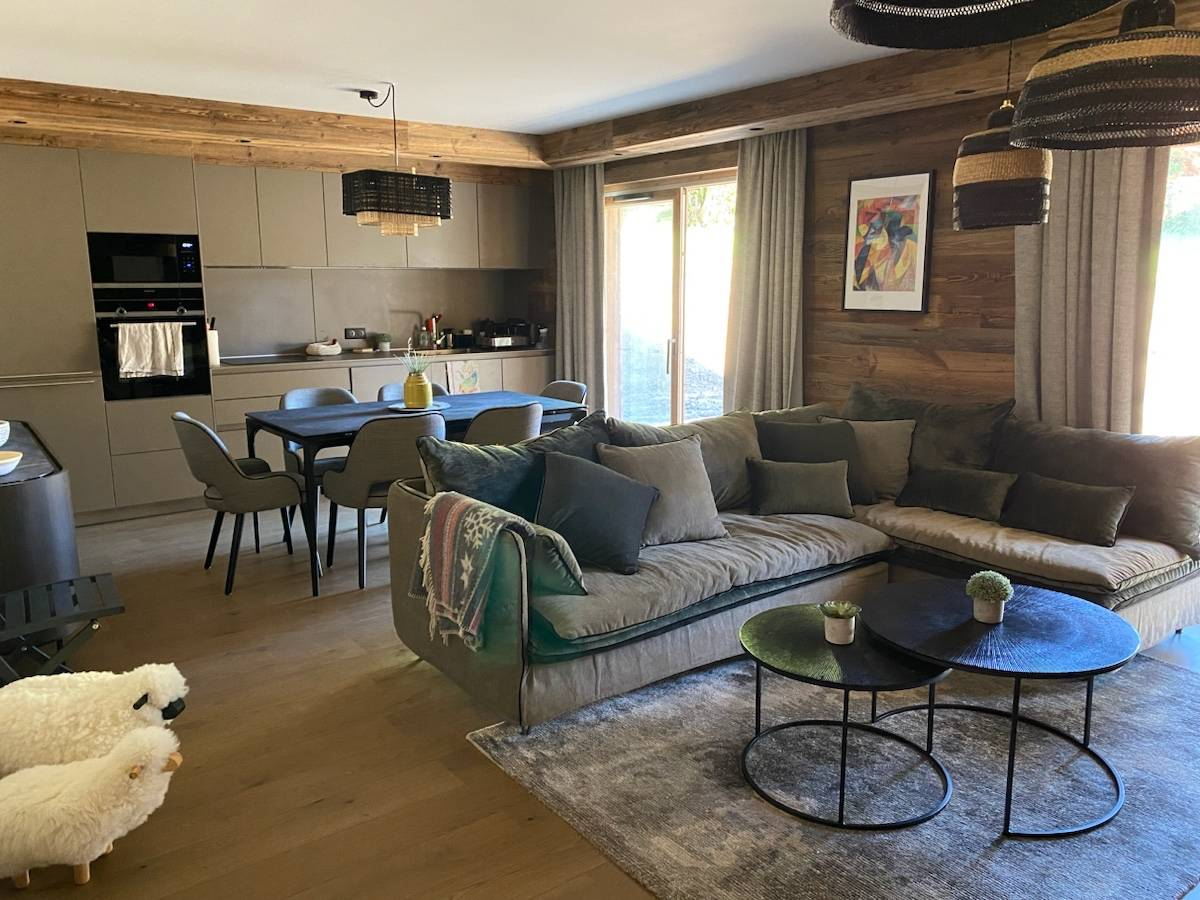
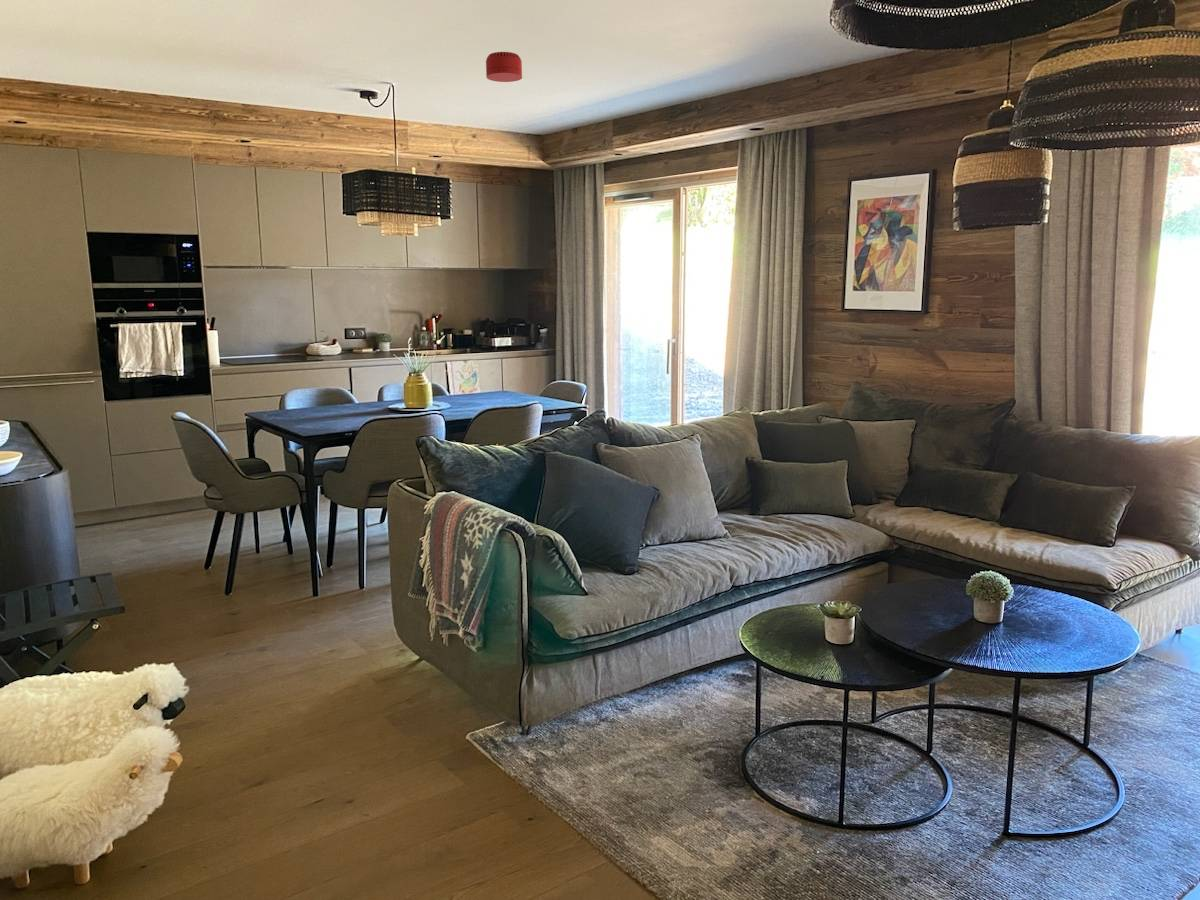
+ smoke detector [485,51,523,83]
